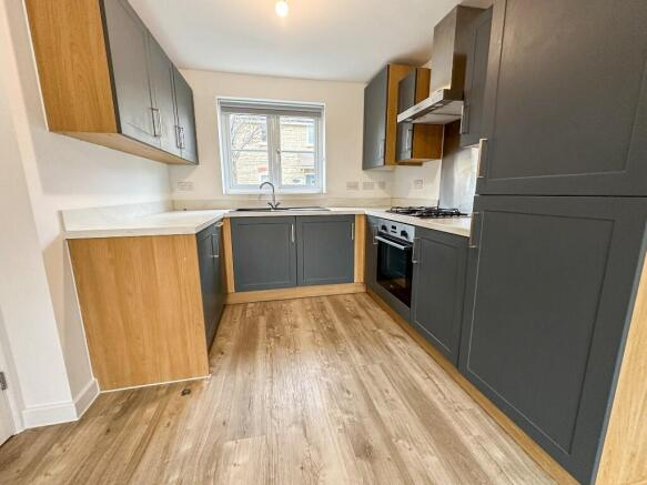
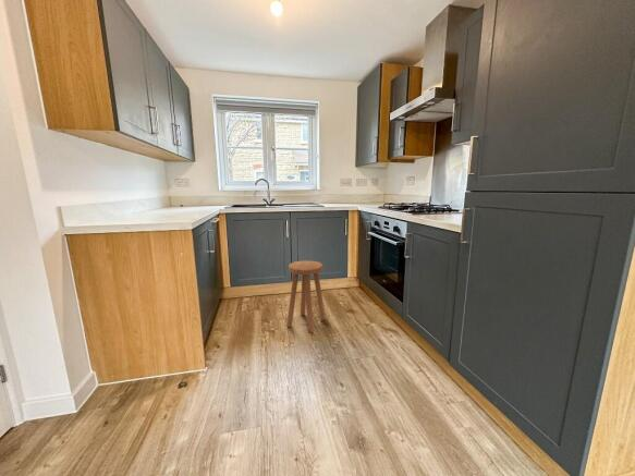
+ stool [285,259,327,333]
